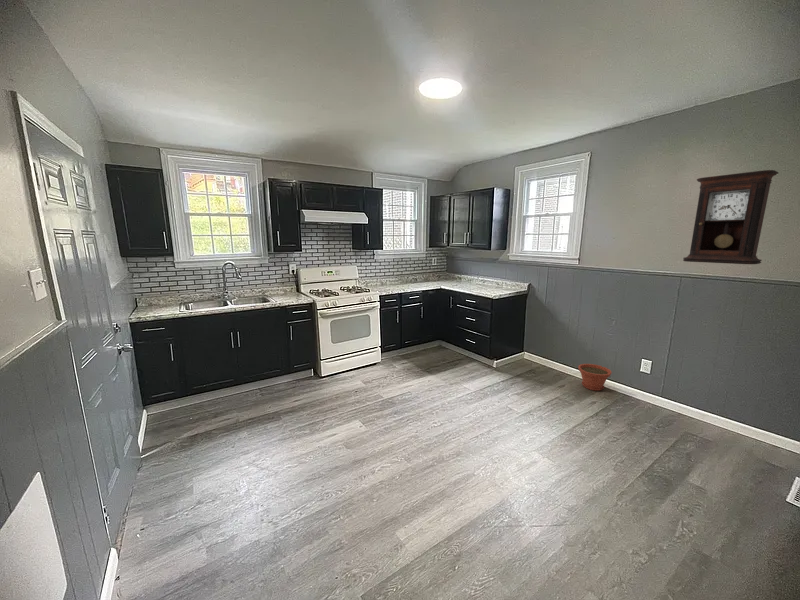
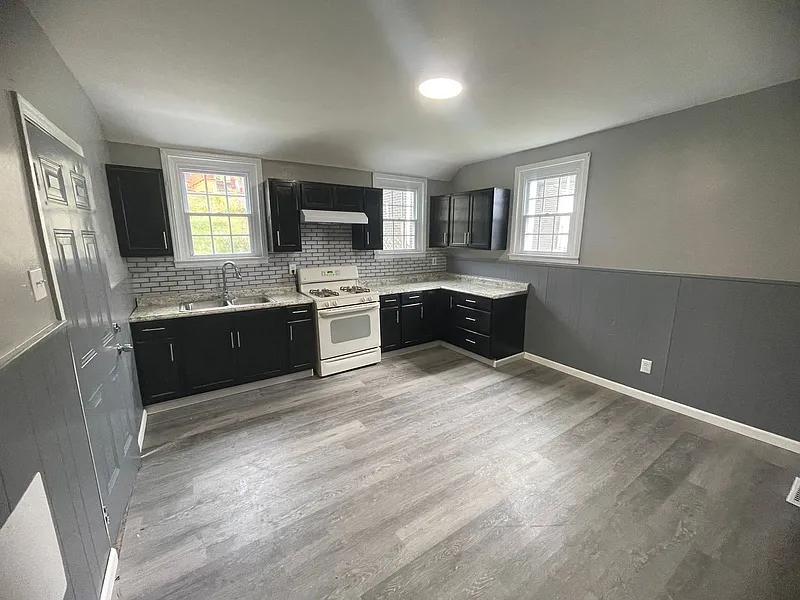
- pendulum clock [682,169,779,265]
- plant pot [577,363,612,392]
